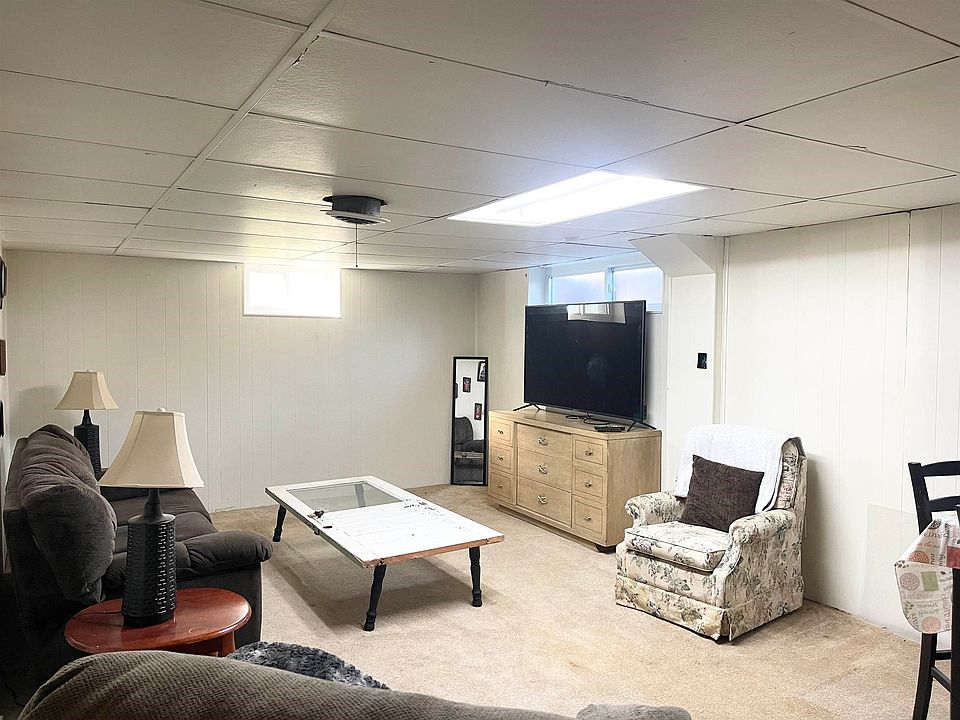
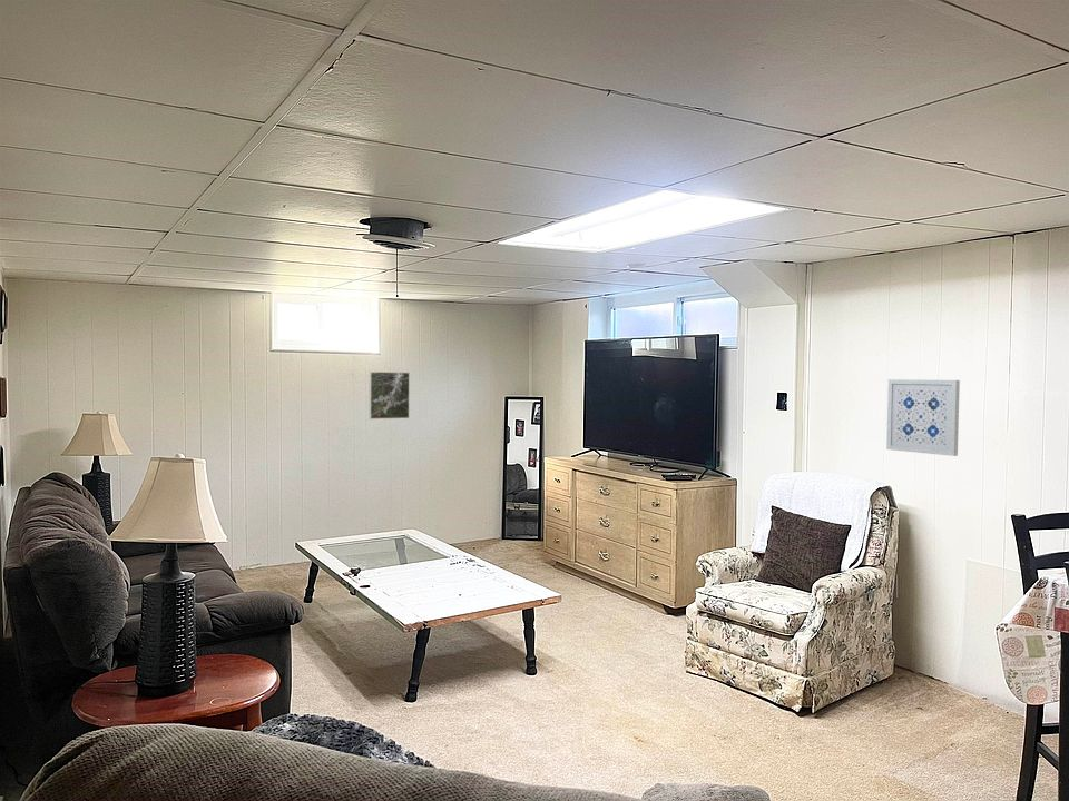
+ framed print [369,370,411,421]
+ wall art [885,378,961,457]
